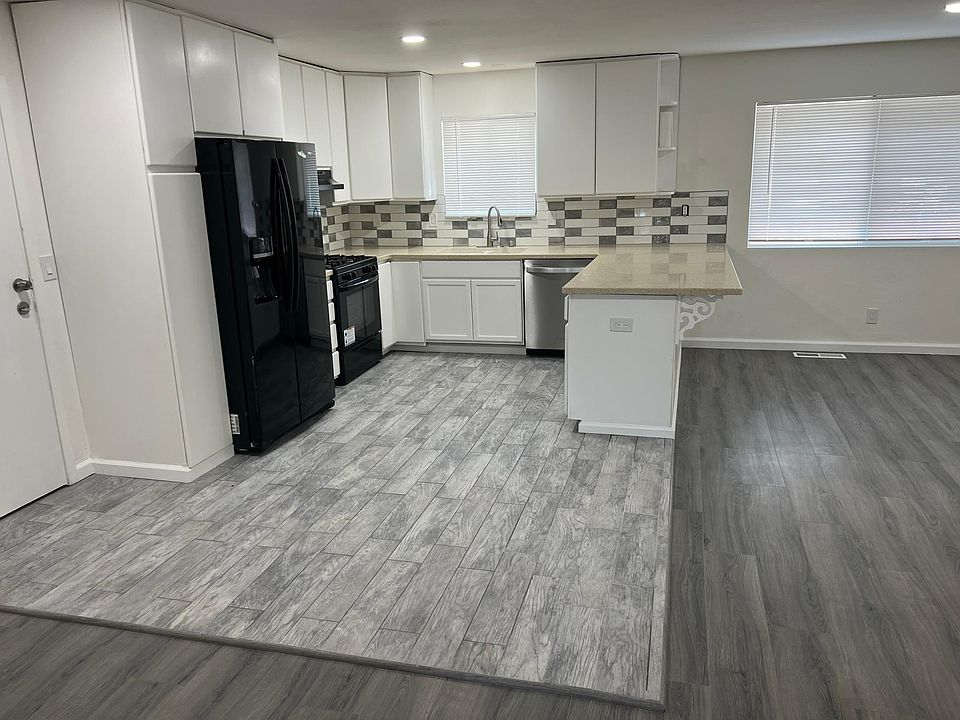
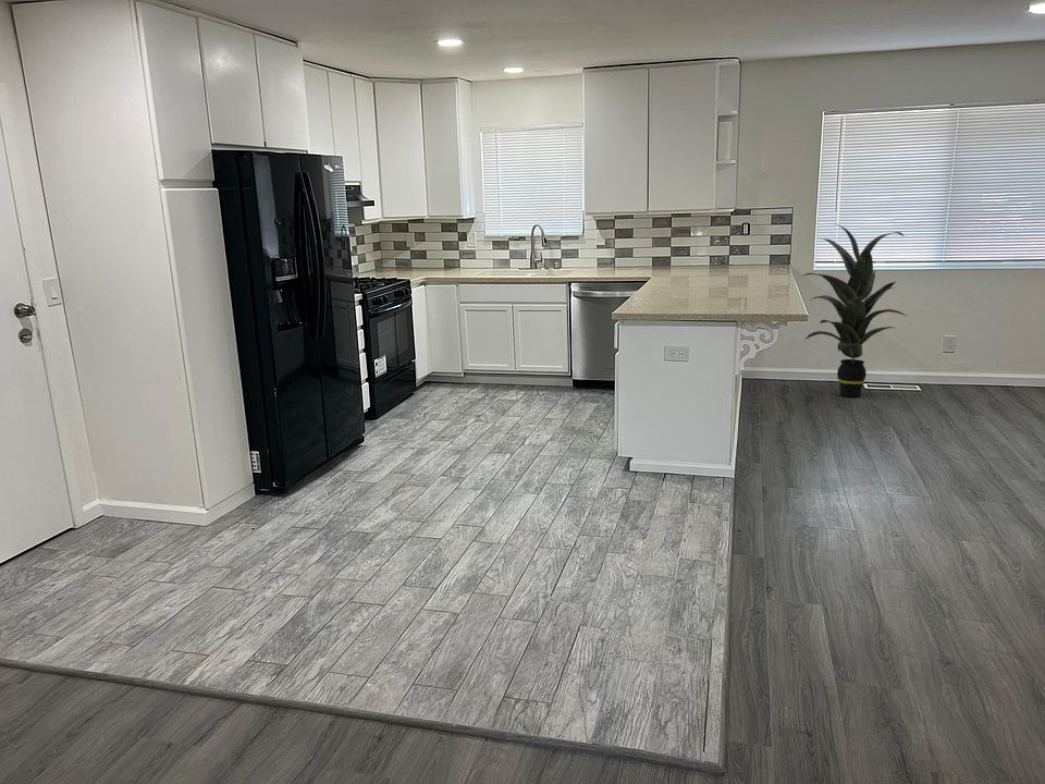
+ indoor plant [801,223,908,399]
